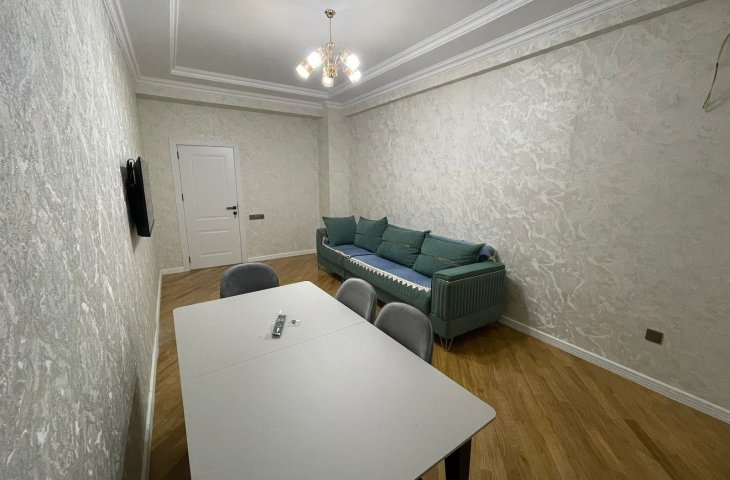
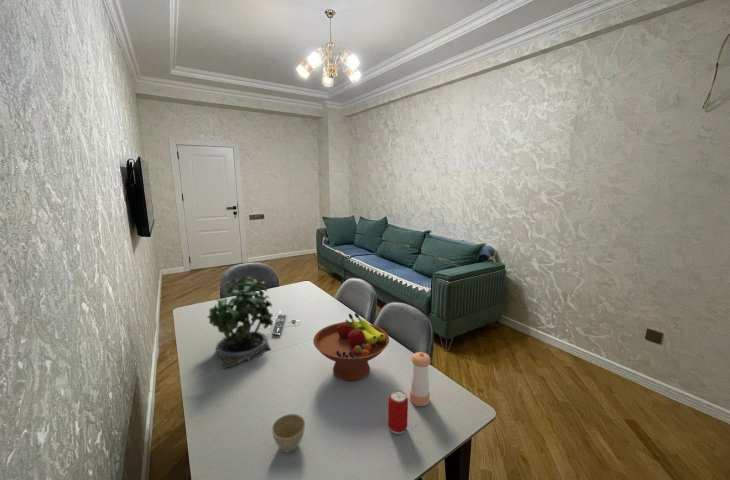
+ beverage can [387,390,409,435]
+ pepper shaker [409,351,432,407]
+ fruit bowl [312,312,390,382]
+ potted plant [206,276,274,369]
+ flower pot [271,413,306,453]
